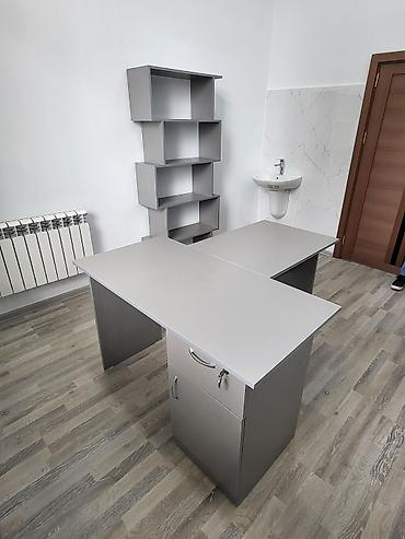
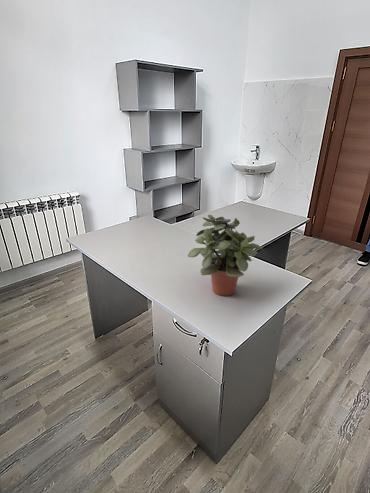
+ potted plant [187,214,263,297]
